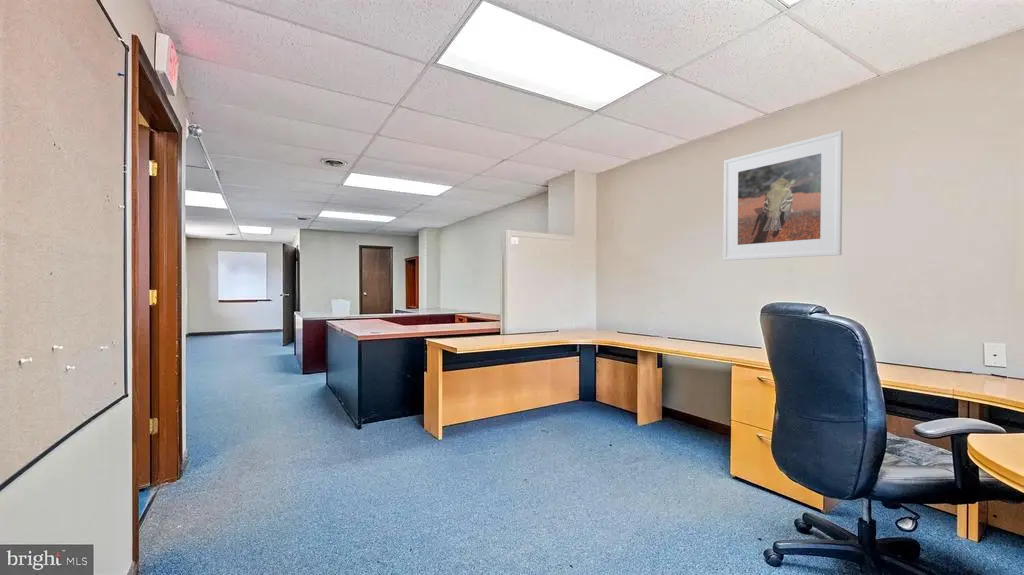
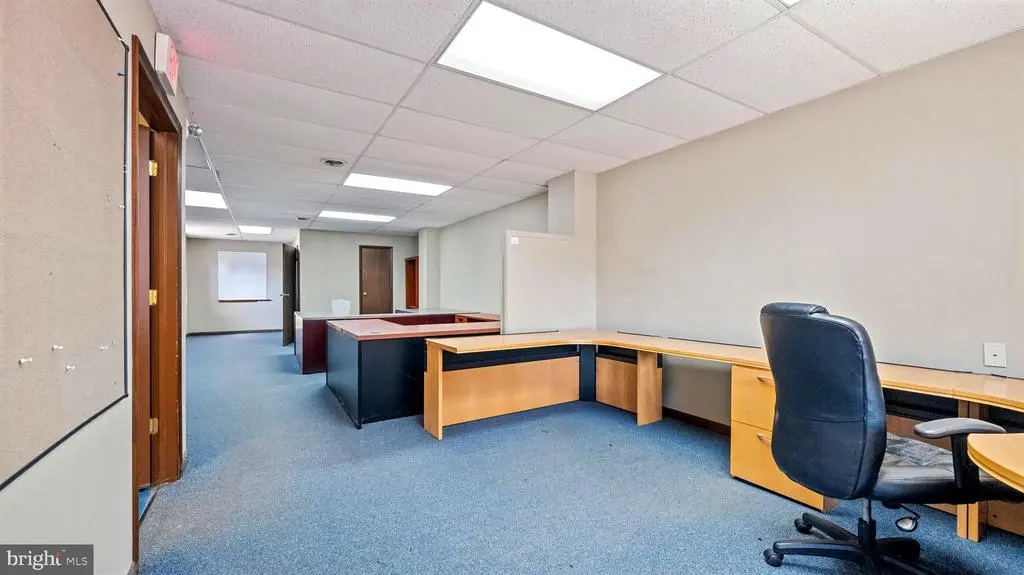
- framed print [722,130,844,261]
